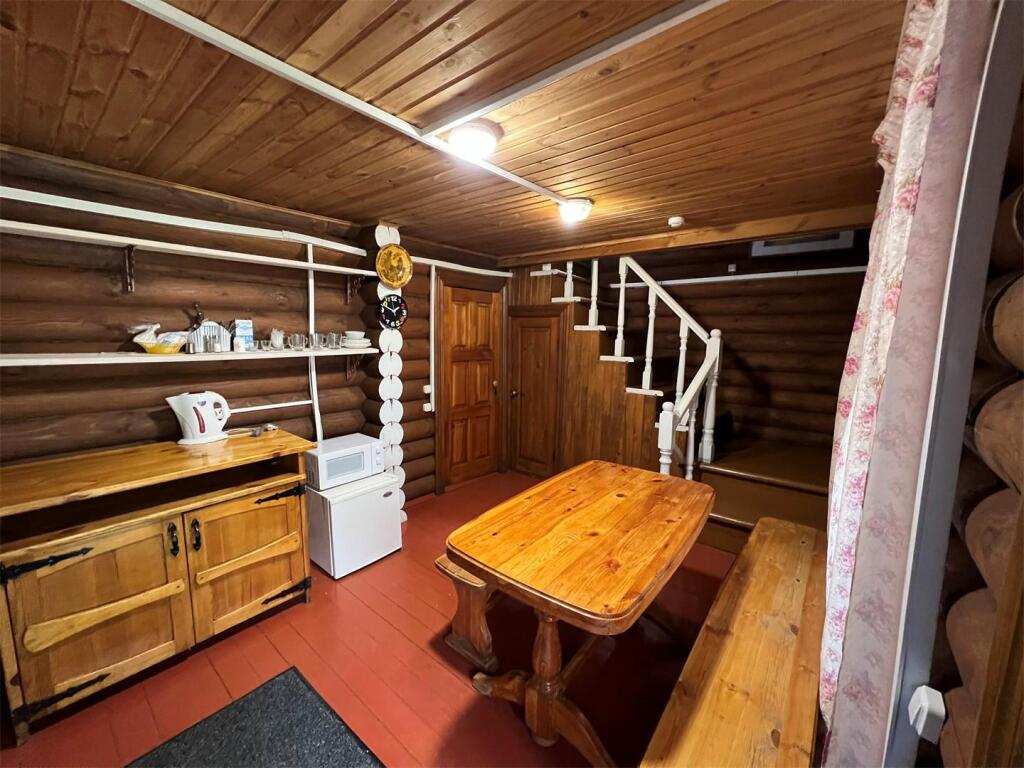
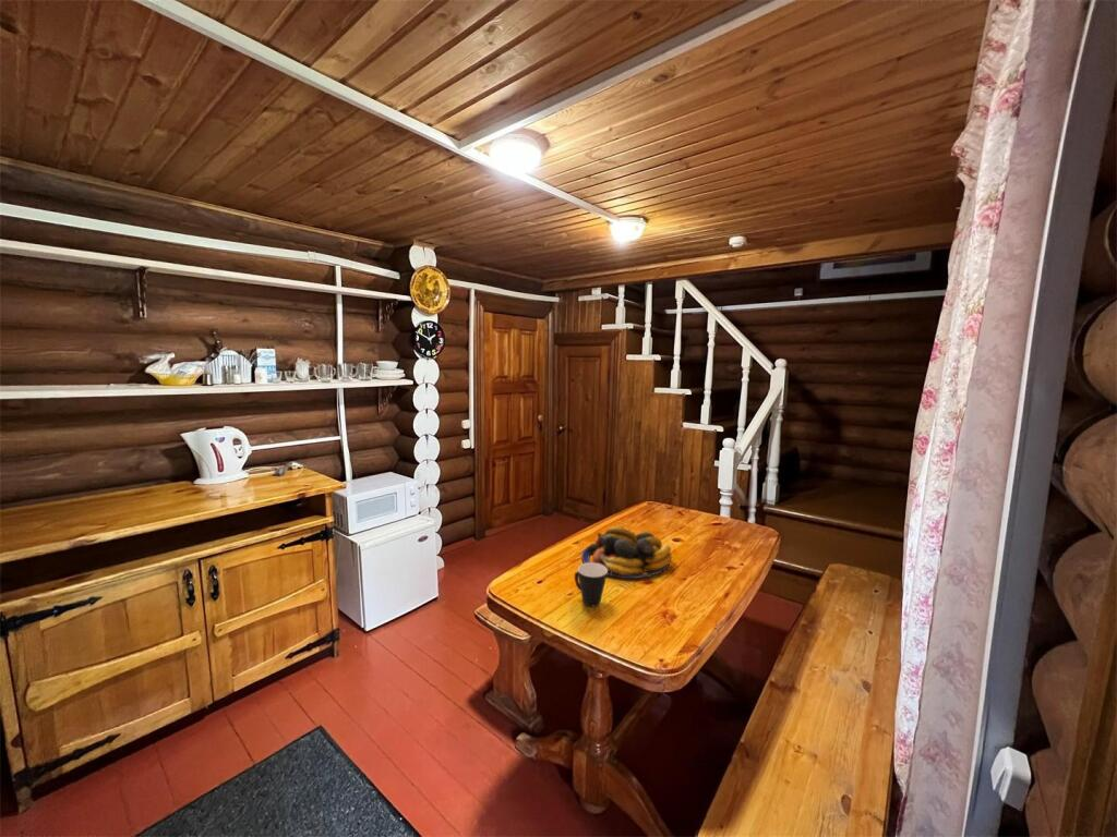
+ fruit bowl [580,525,673,580]
+ mug [574,561,609,608]
